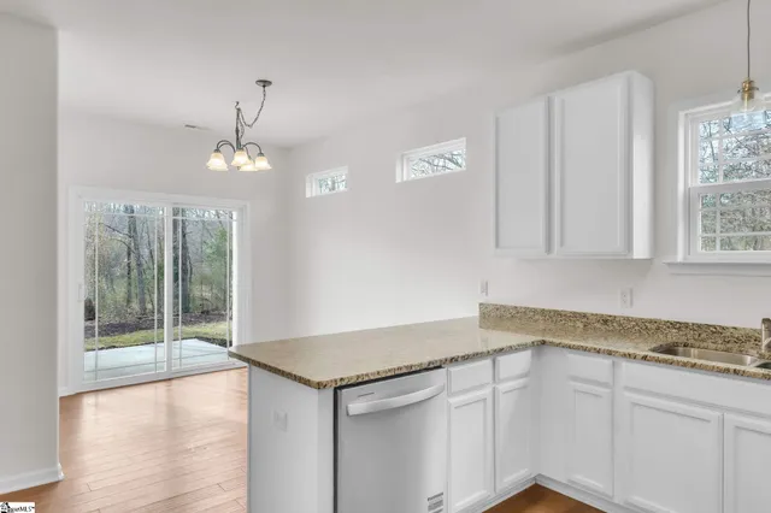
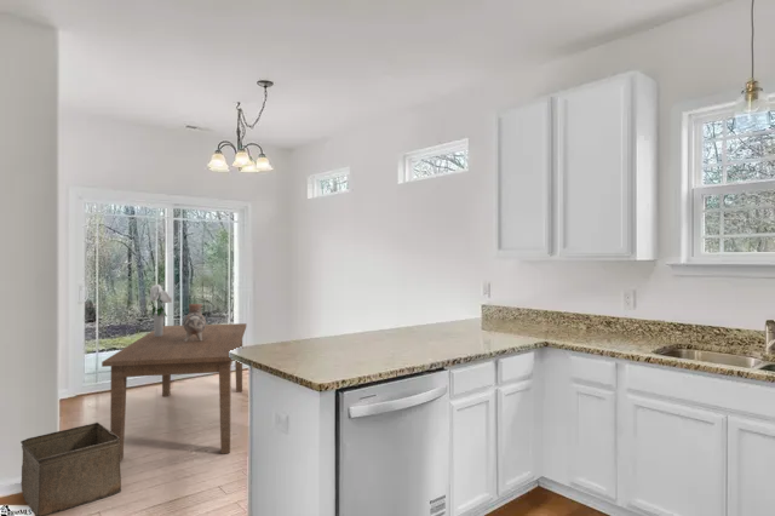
+ ceramic vessel [182,303,207,342]
+ bouquet [149,283,173,337]
+ dining table [101,322,247,463]
+ storage bin [19,422,122,516]
